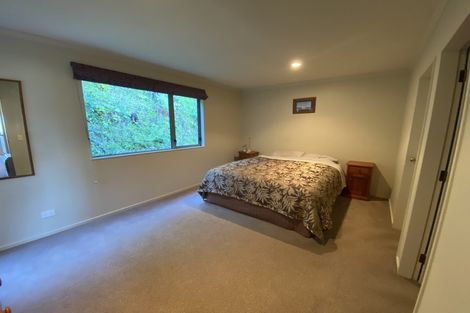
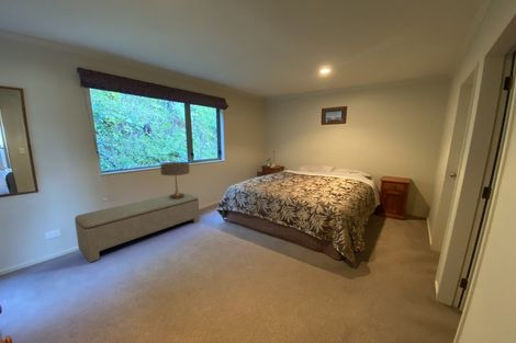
+ bench [74,192,201,263]
+ lamp [159,161,191,199]
